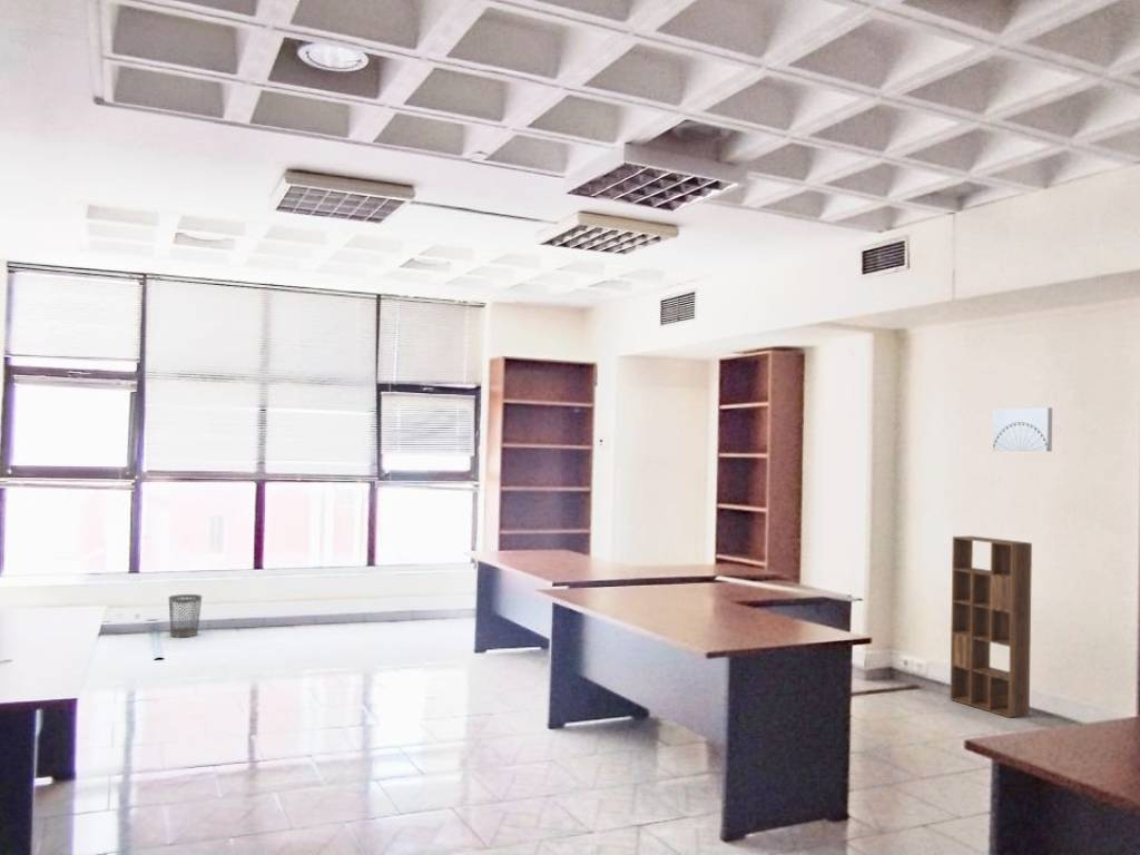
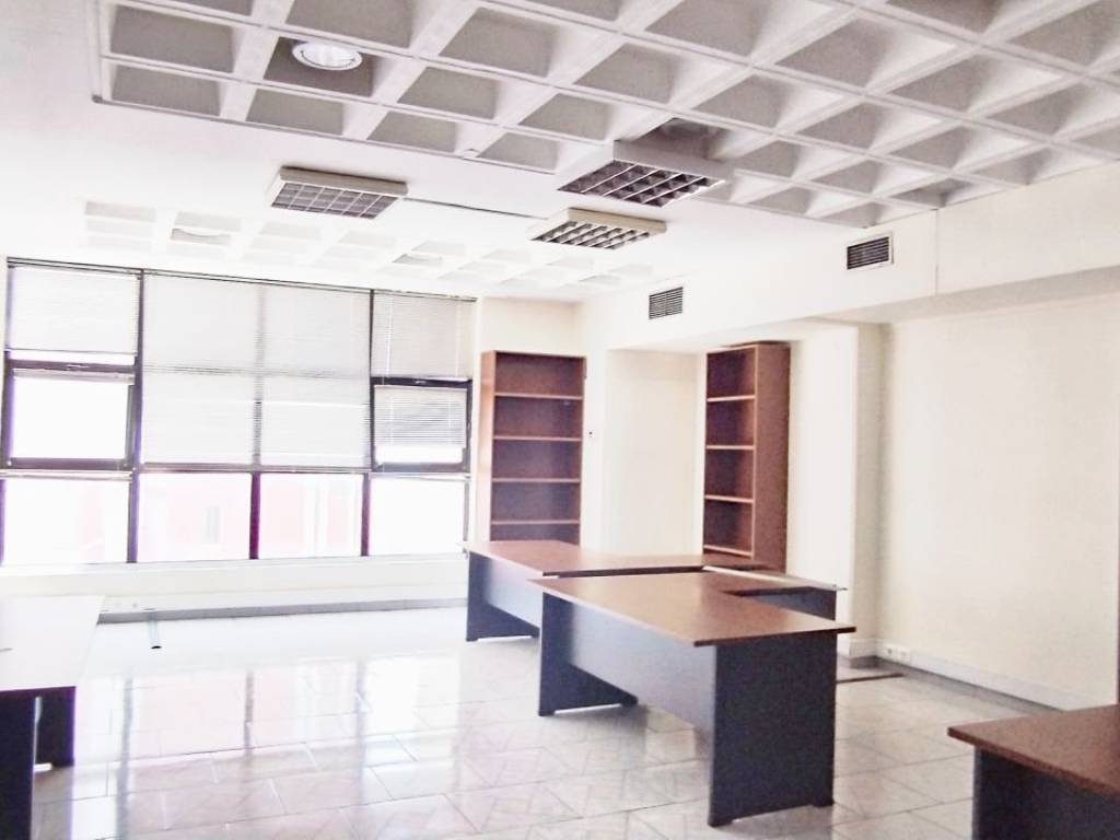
- wall art [992,406,1053,453]
- spice rack [949,535,1033,719]
- wastebasket [168,593,203,638]
